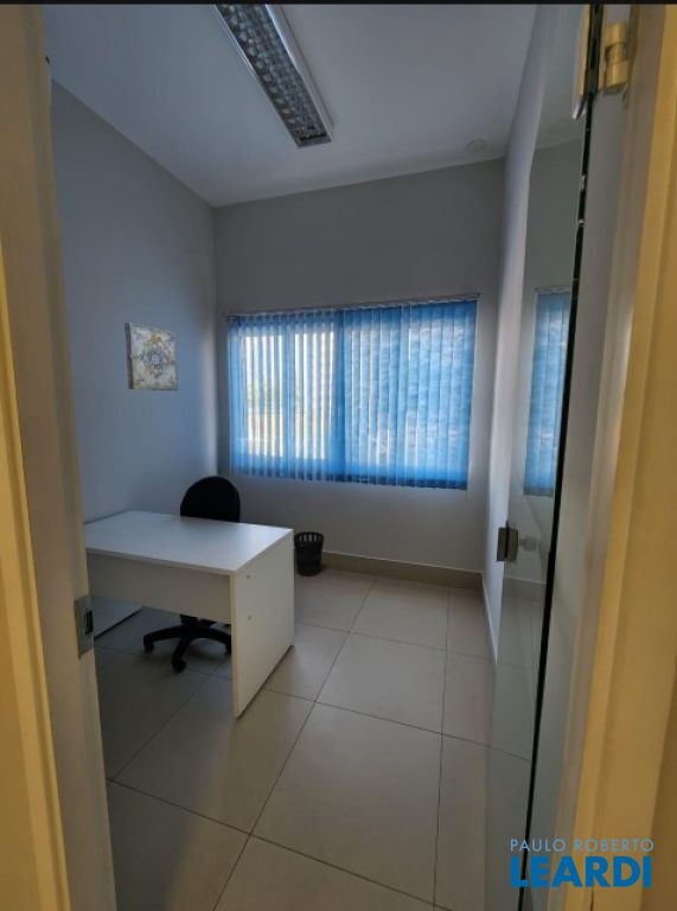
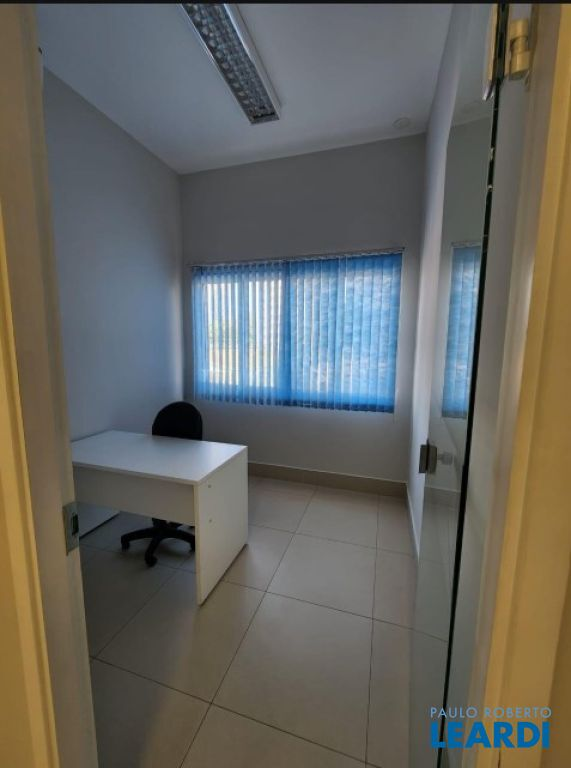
- wastebasket [293,530,325,578]
- wall art [123,321,179,391]
